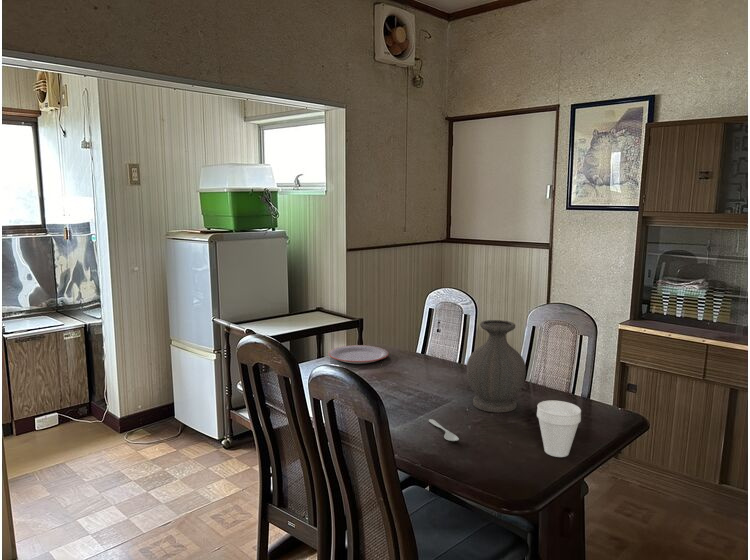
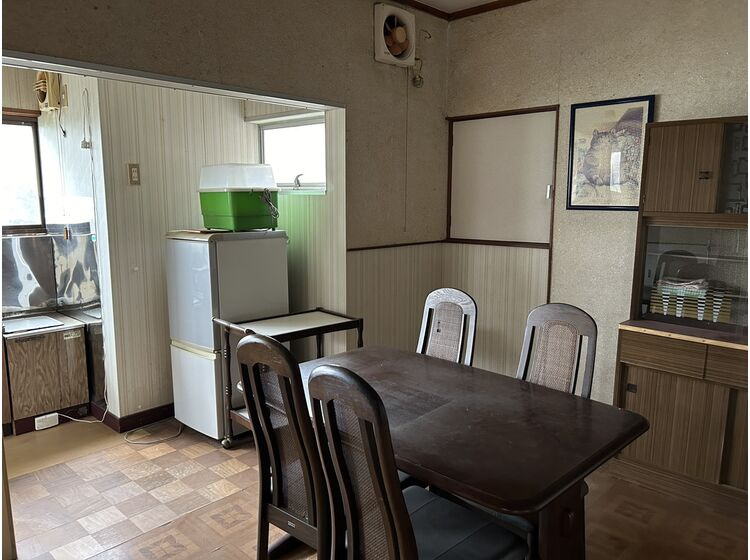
- plate [328,344,389,365]
- spoon [428,418,460,442]
- vase [466,319,527,413]
- cup [536,400,582,458]
